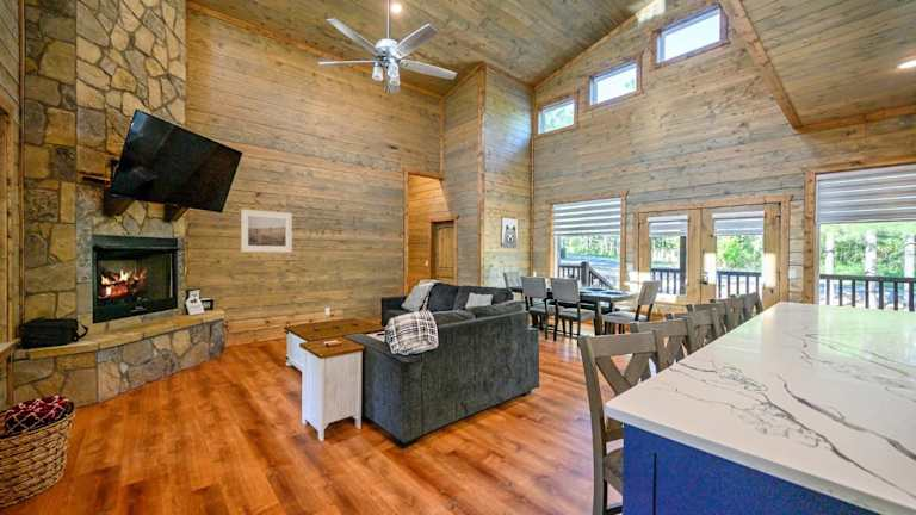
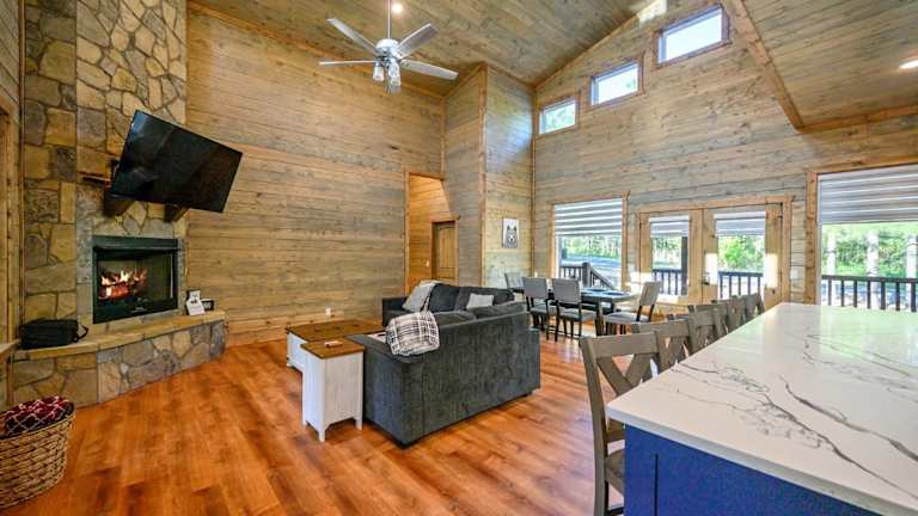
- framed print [240,209,293,254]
